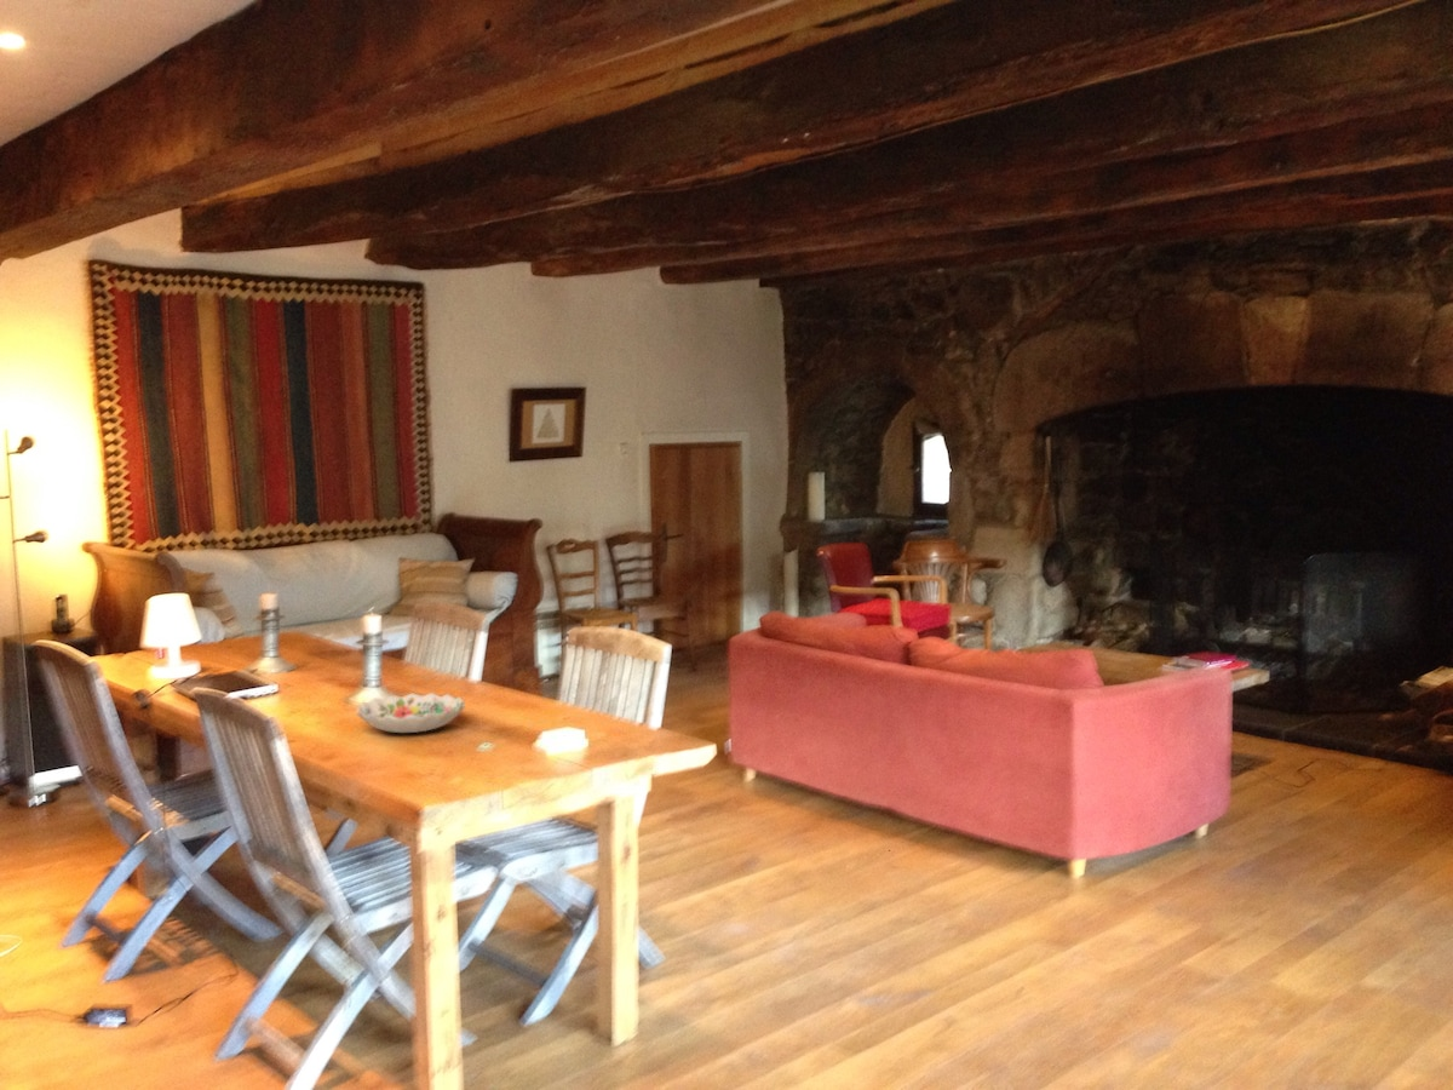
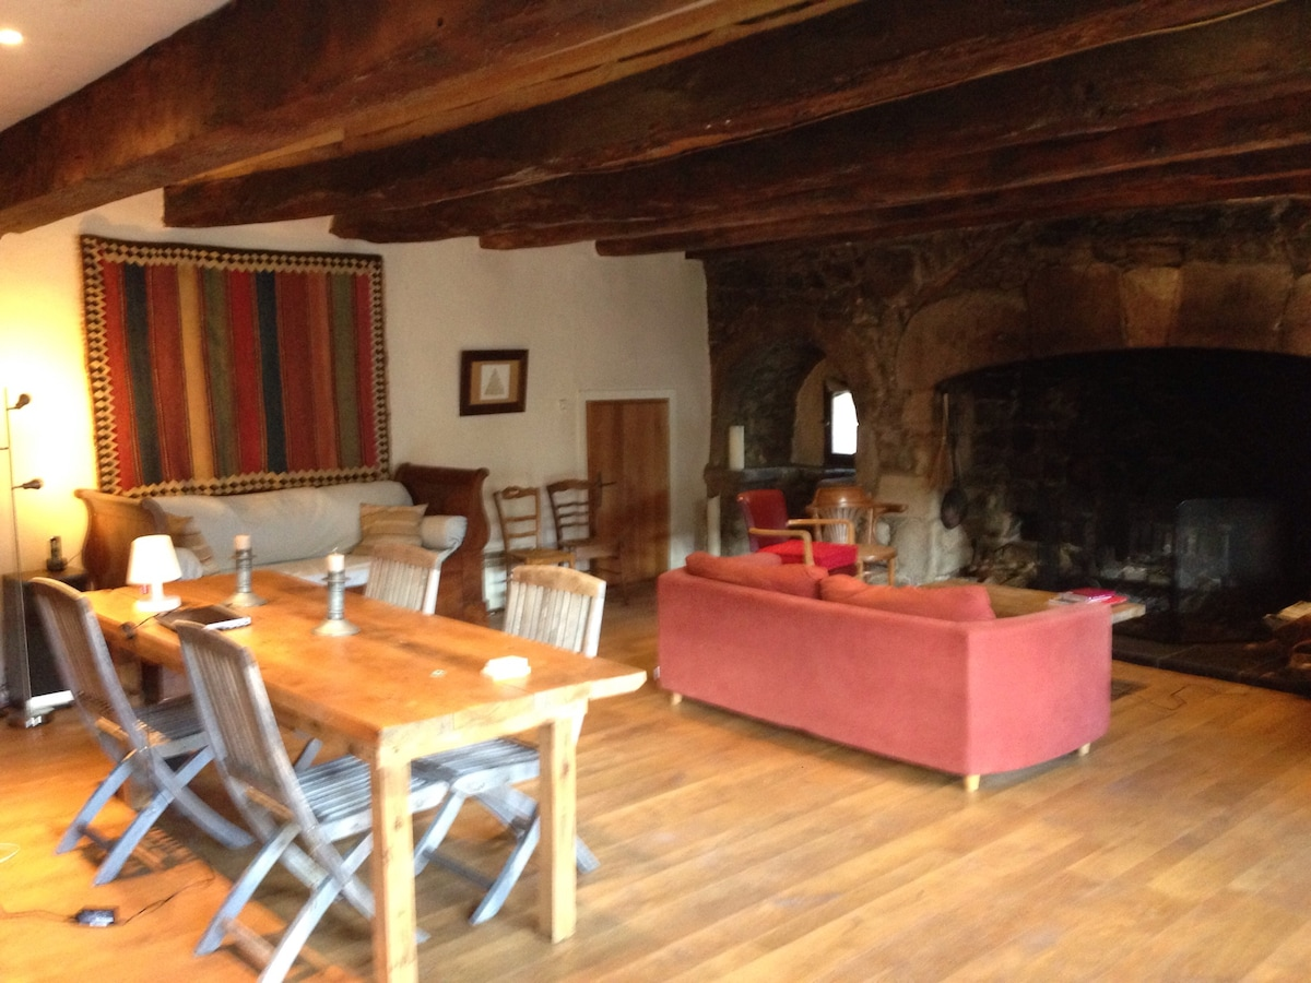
- decorative bowl [356,692,466,734]
